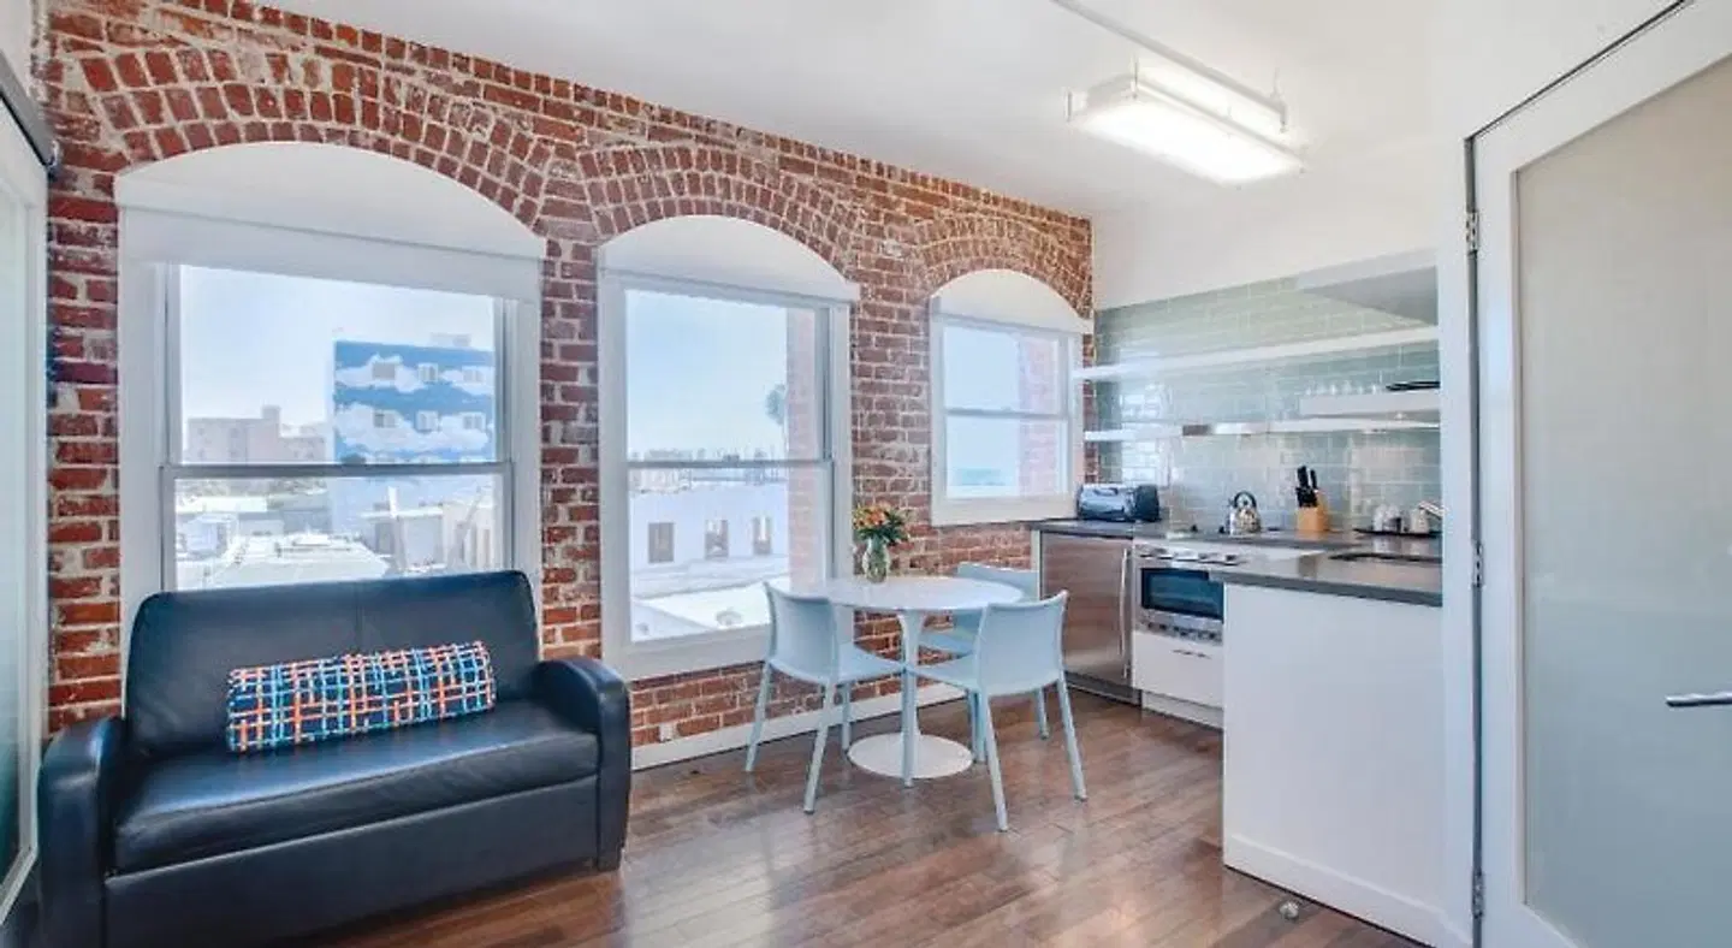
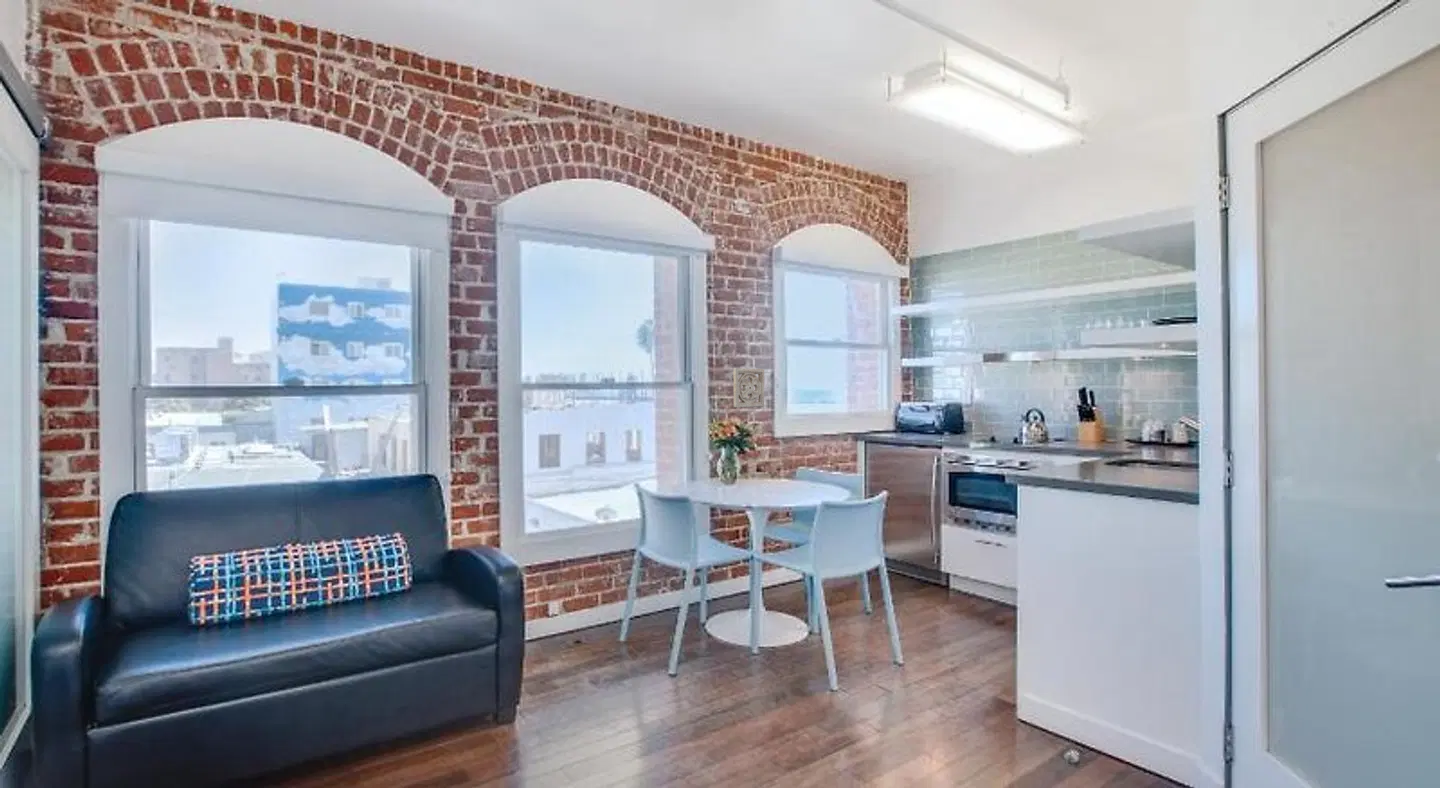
+ wall ornament [732,367,765,409]
